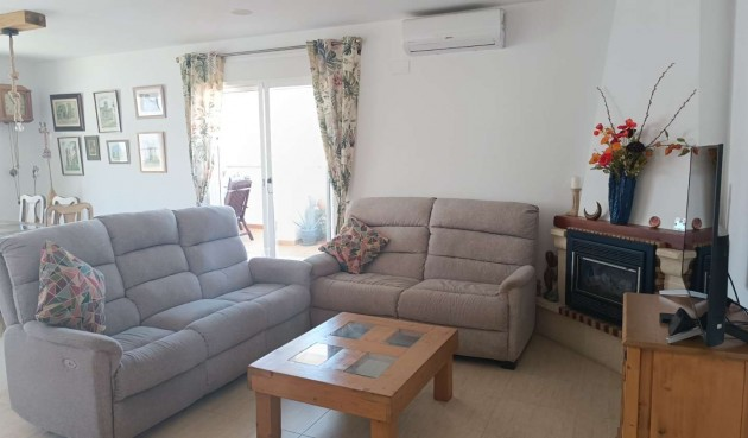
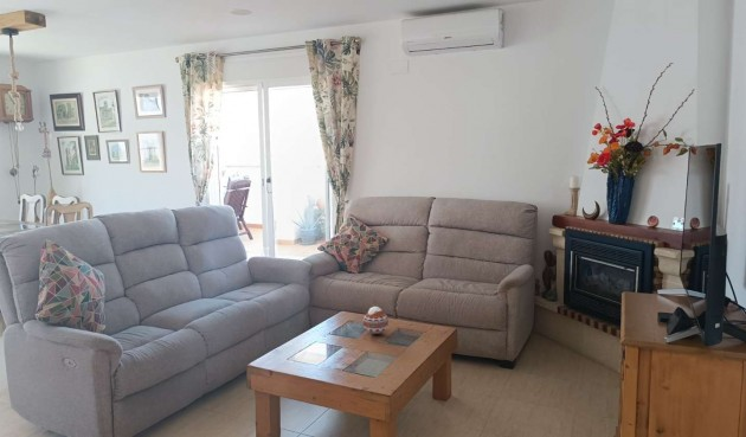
+ decorative ball [362,306,390,335]
